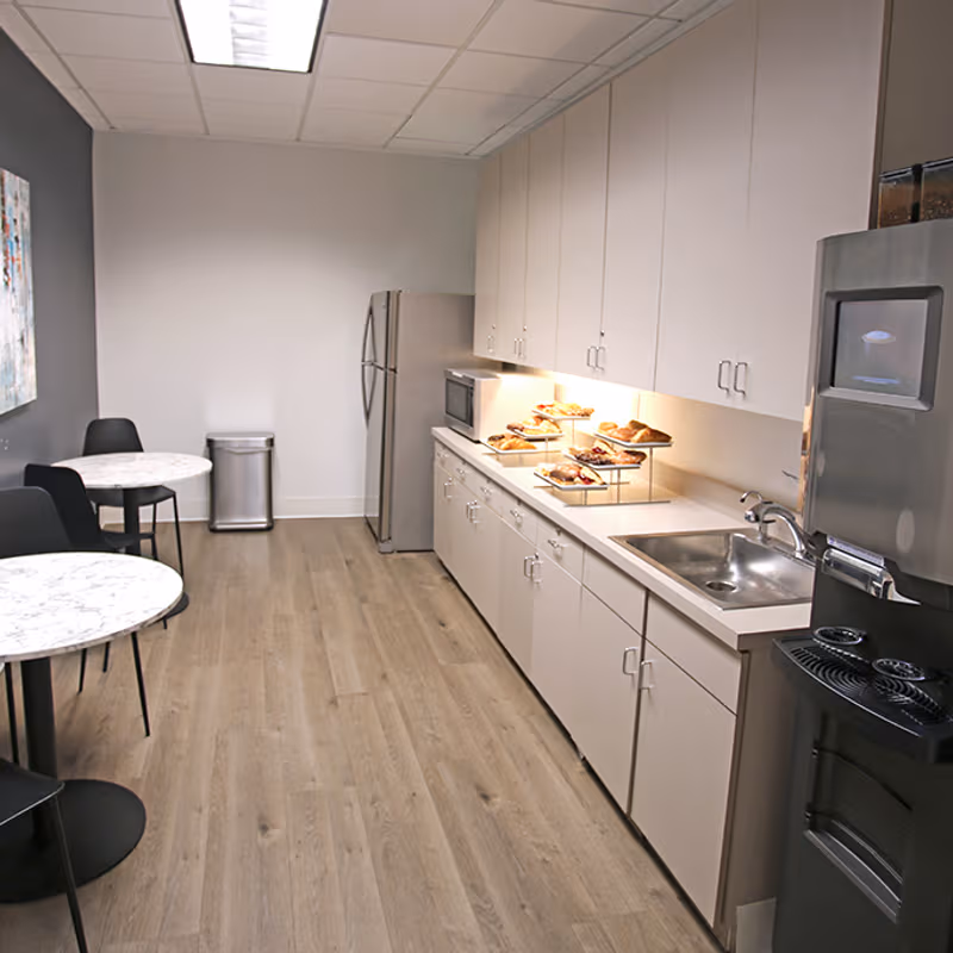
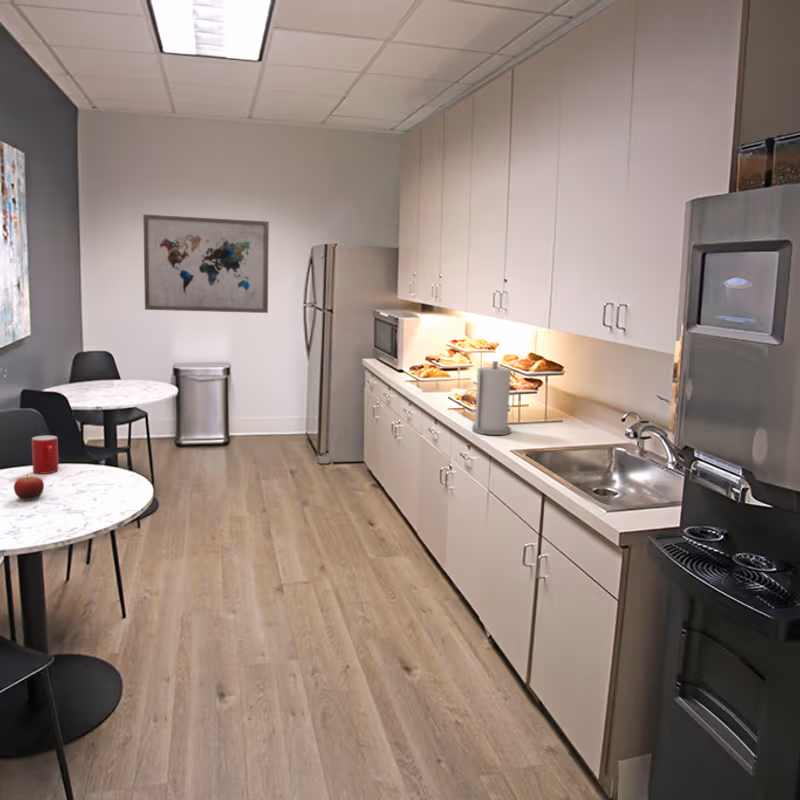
+ paper towel [471,360,512,436]
+ cup [31,435,60,475]
+ wall art [142,213,270,314]
+ fruit [13,473,45,501]
